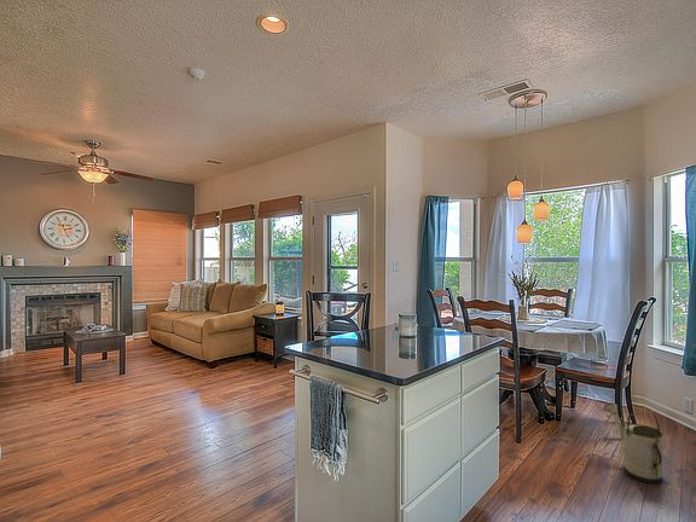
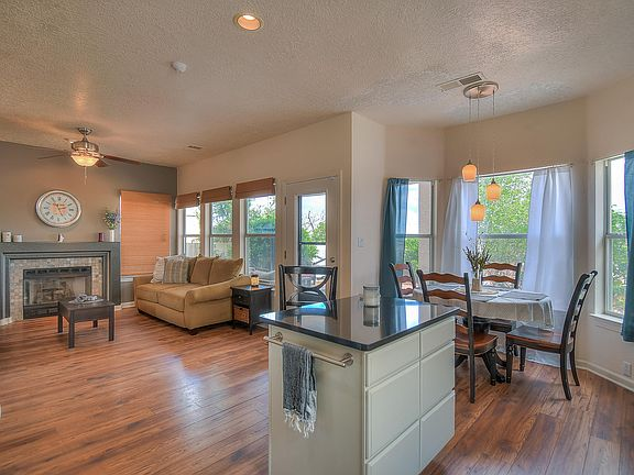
- watering can [603,402,665,485]
